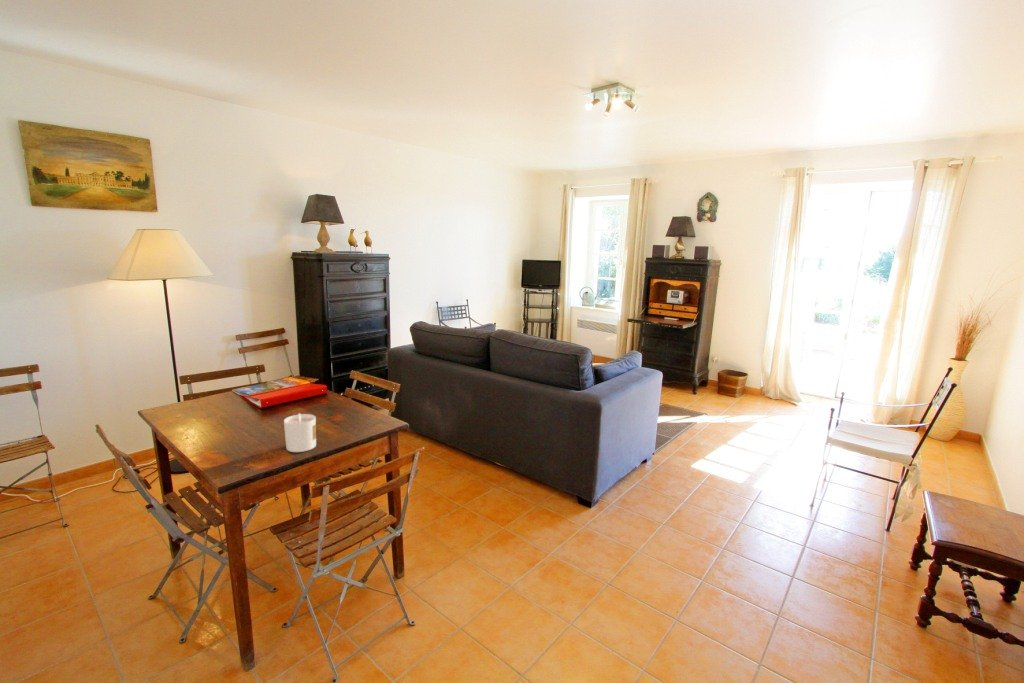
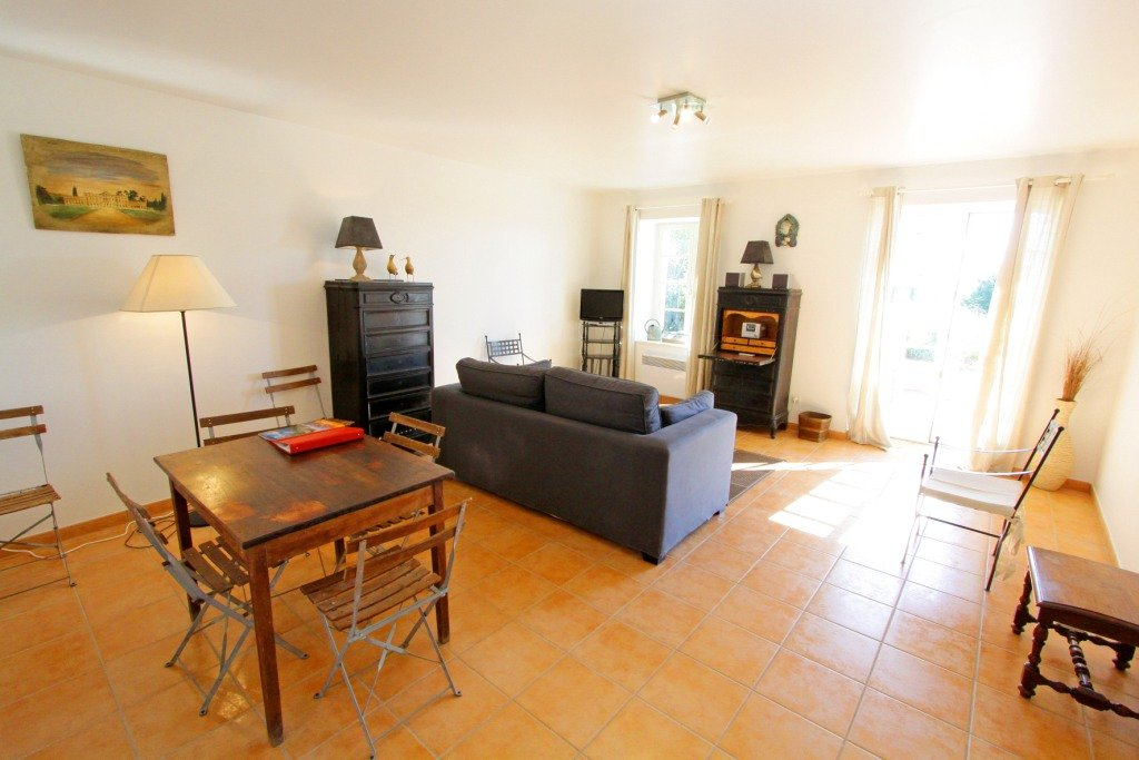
- candle [283,412,317,453]
